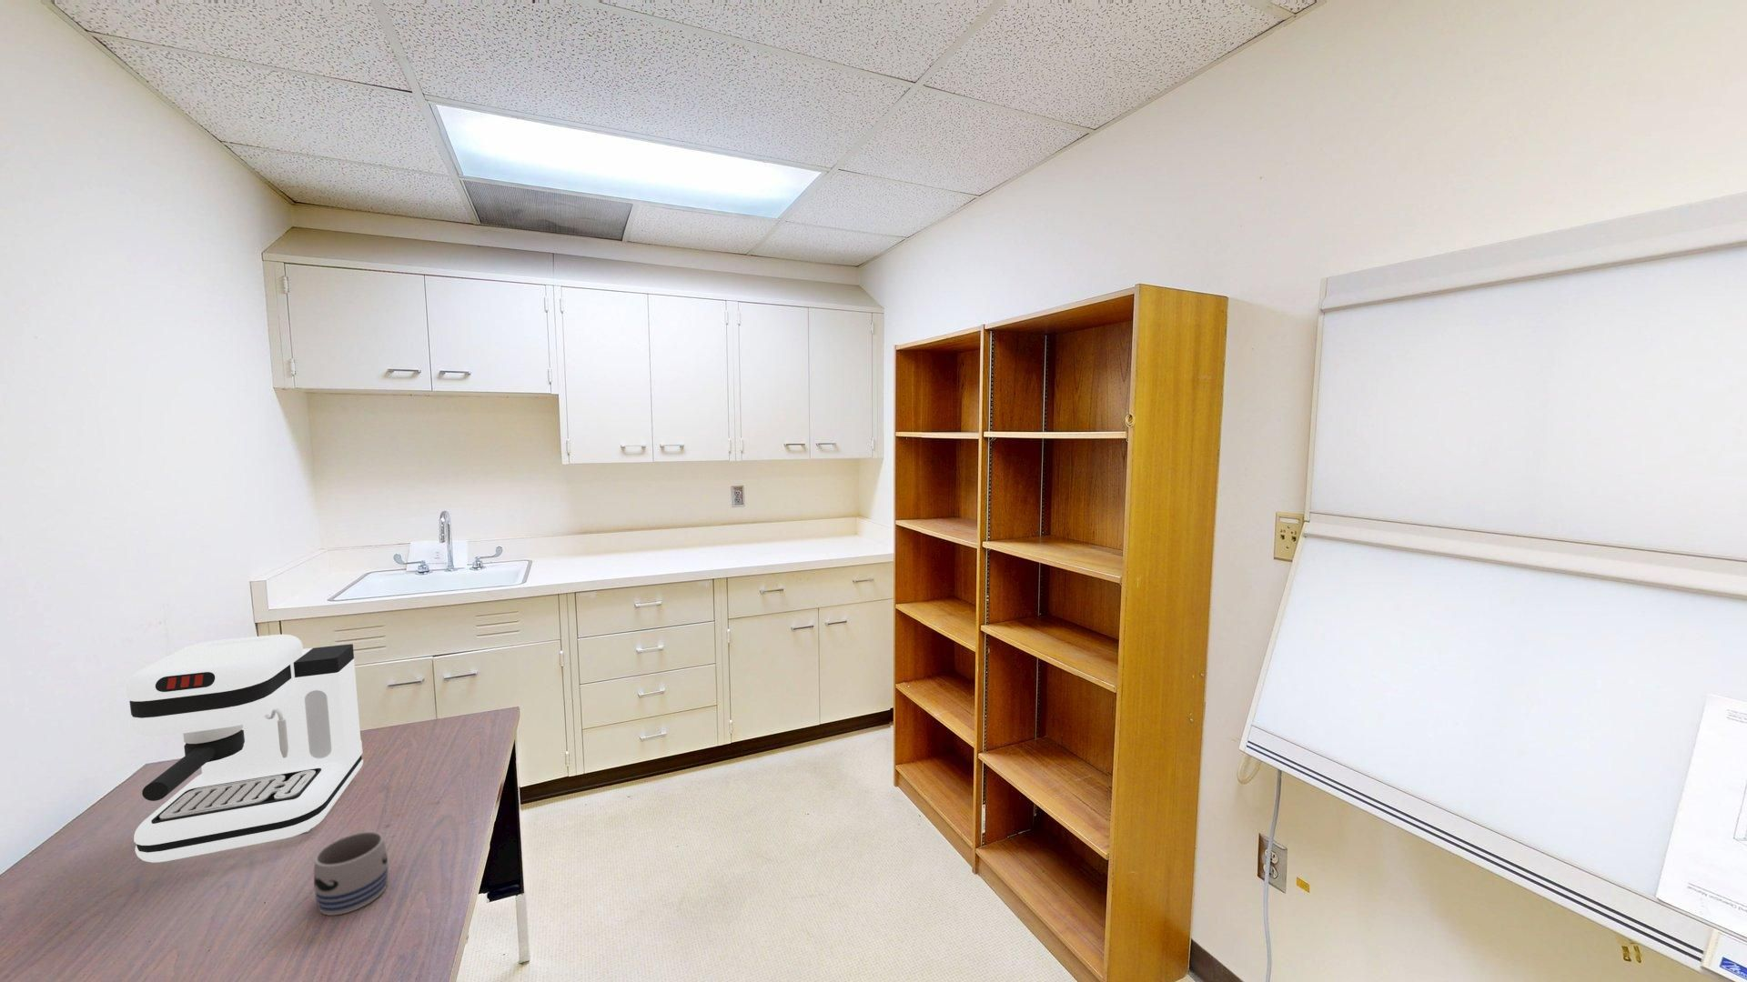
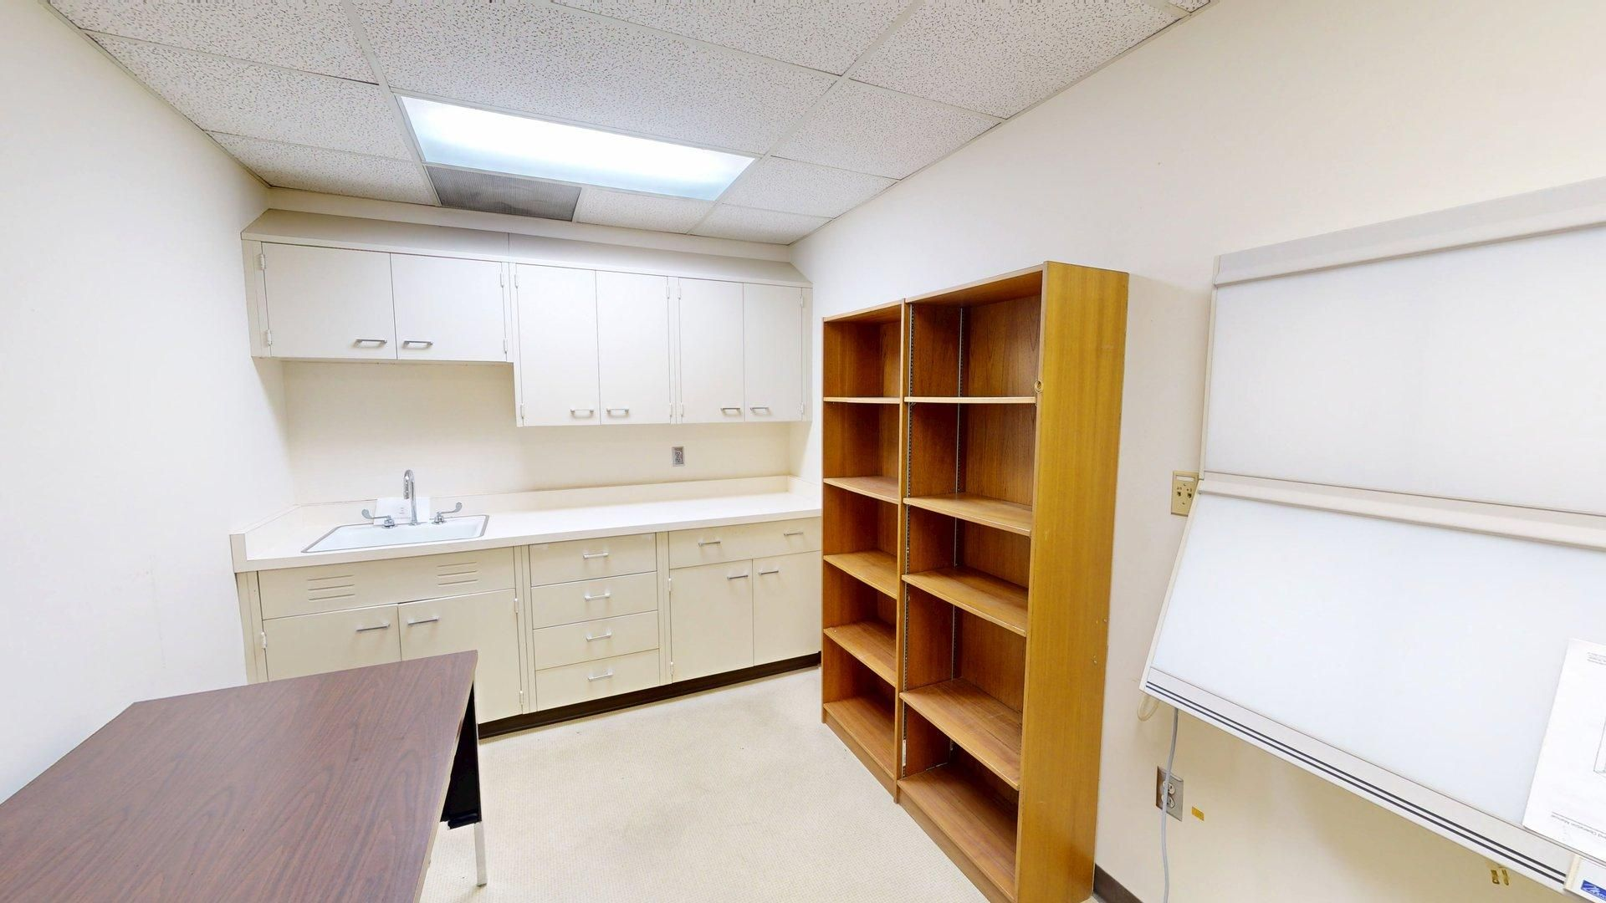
- mug [313,831,389,916]
- coffee maker [125,634,364,863]
